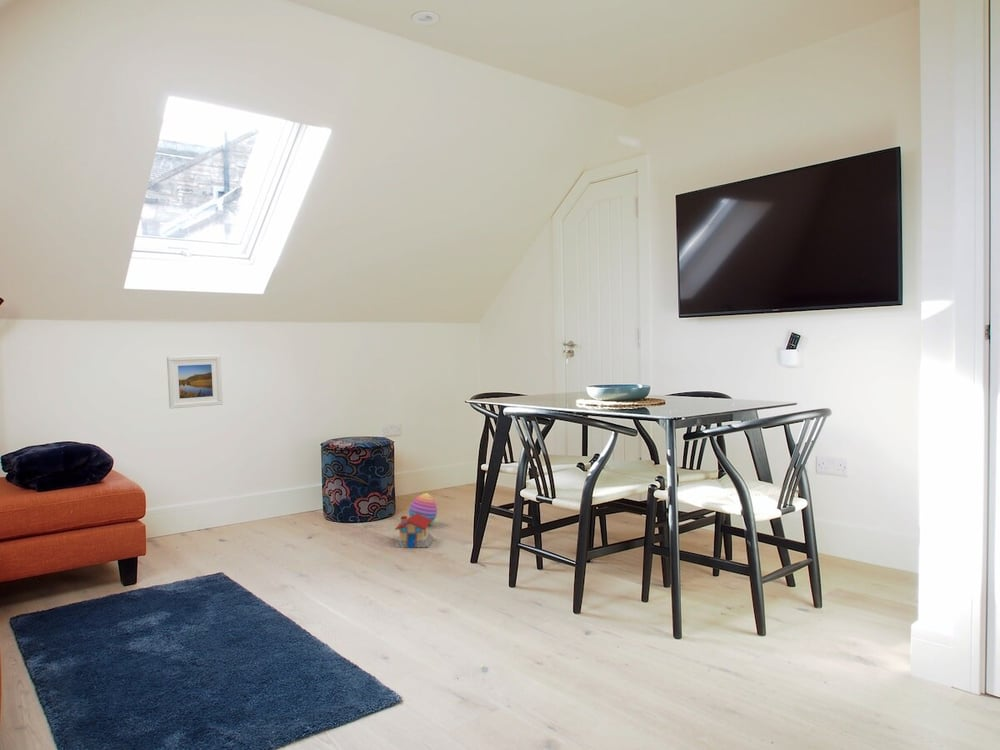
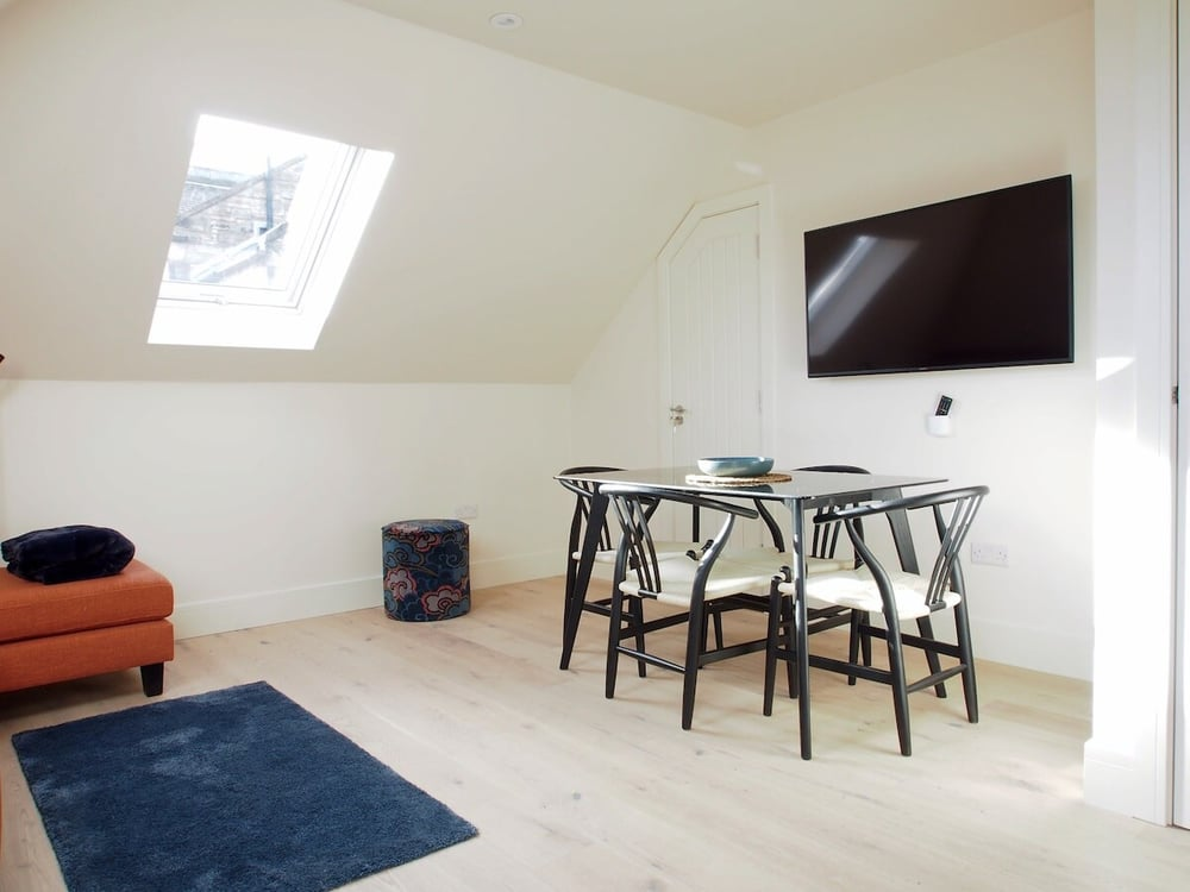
- stacking toy [408,492,438,525]
- toy house [393,514,435,549]
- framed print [166,354,224,410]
